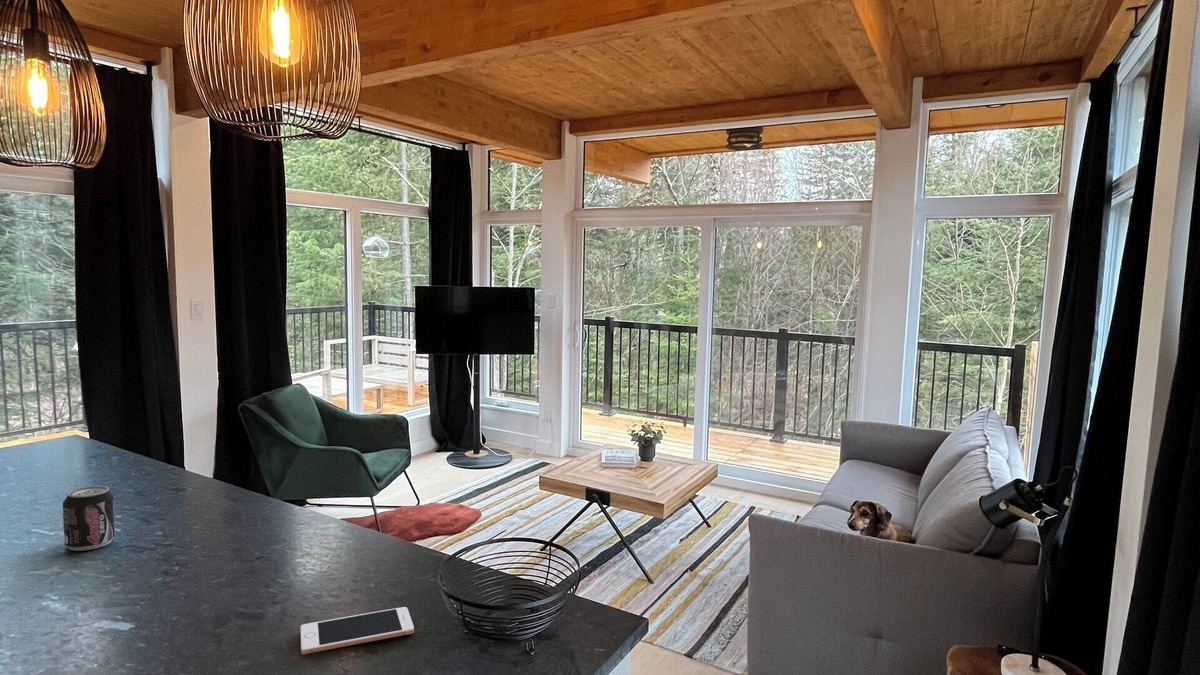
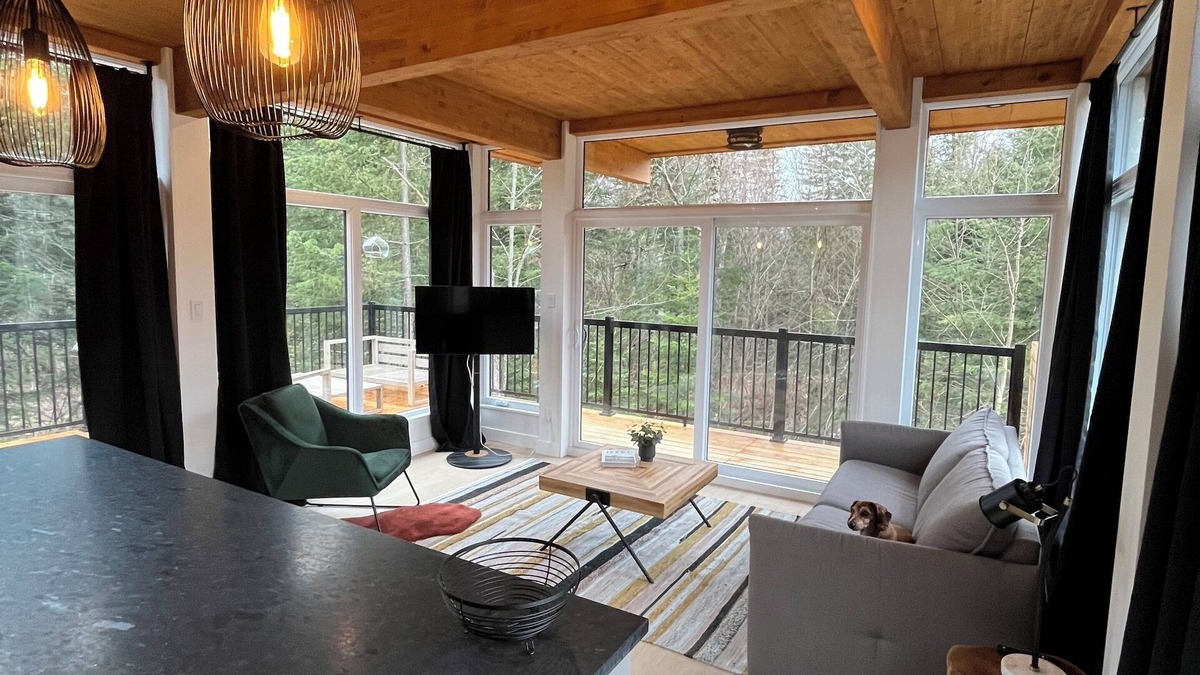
- cell phone [300,606,415,655]
- beverage can [62,485,116,552]
